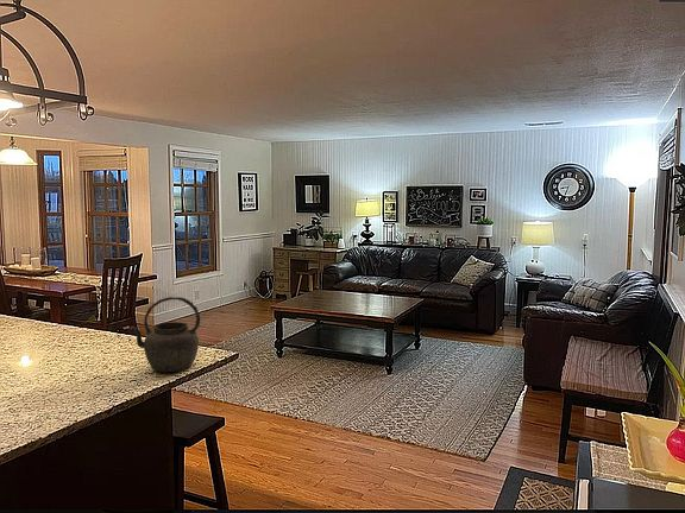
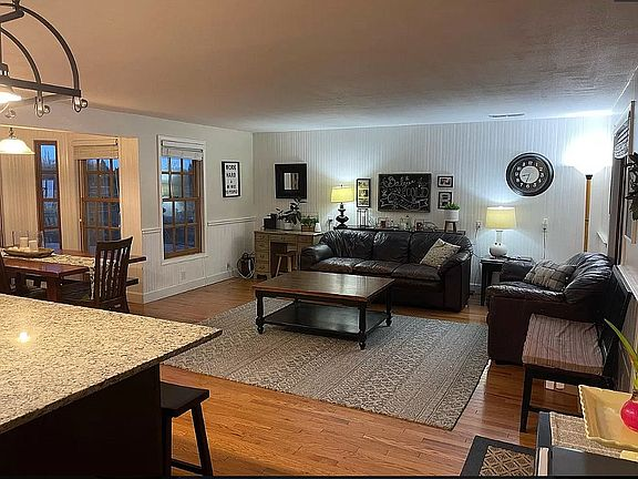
- kettle [127,296,201,373]
